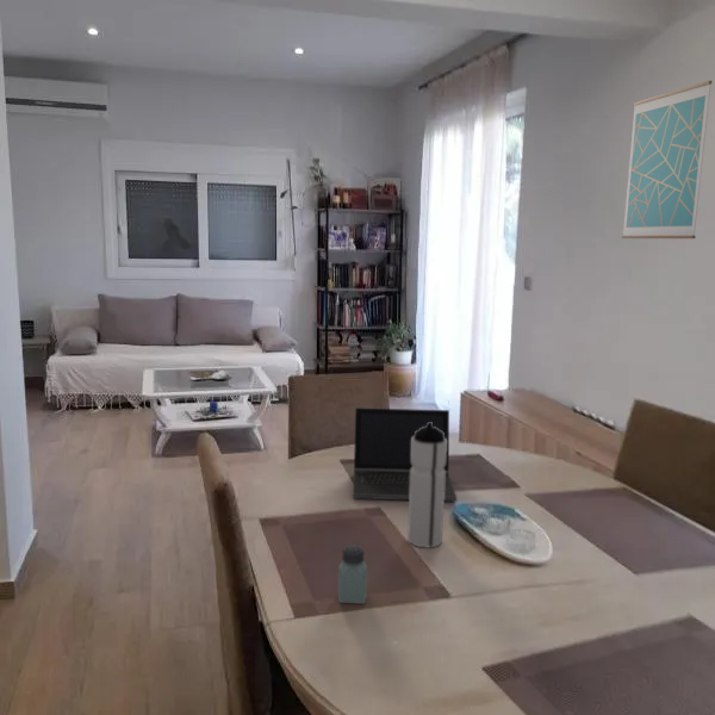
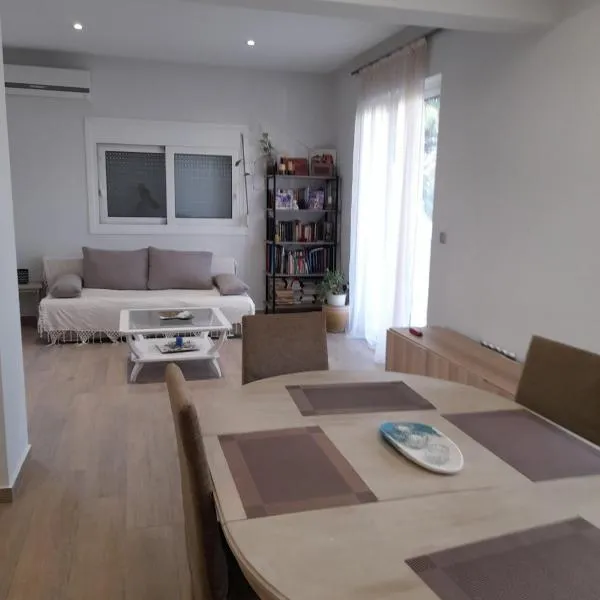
- water bottle [406,422,447,548]
- wall art [621,80,713,240]
- saltshaker [337,543,368,605]
- laptop computer [352,406,458,502]
